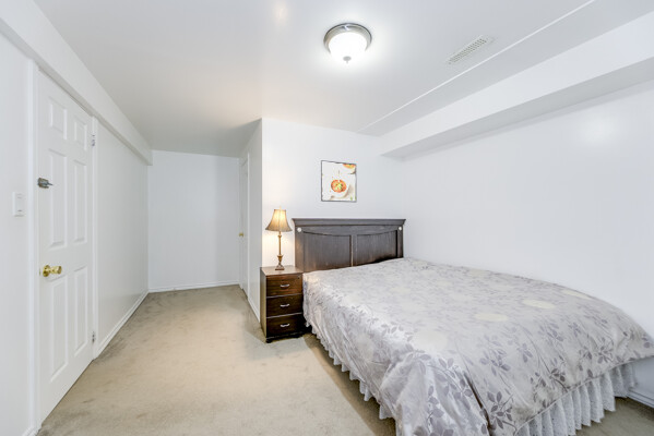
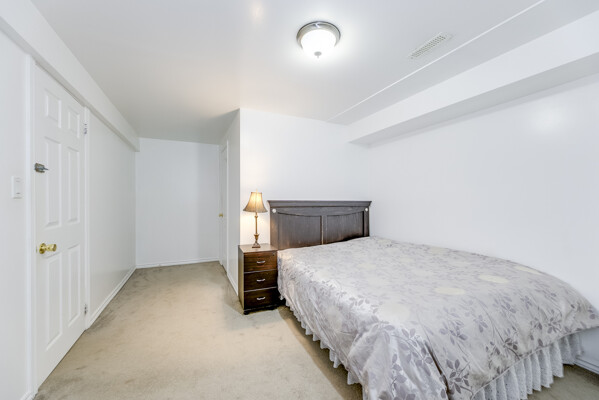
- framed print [320,159,357,204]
